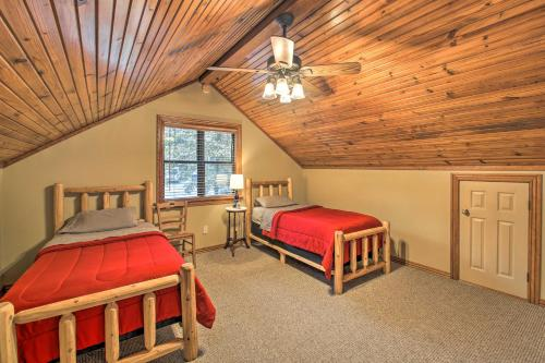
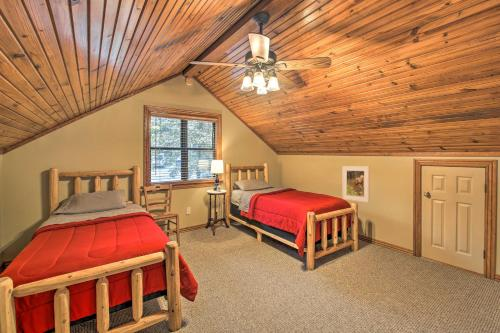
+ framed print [342,165,370,203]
